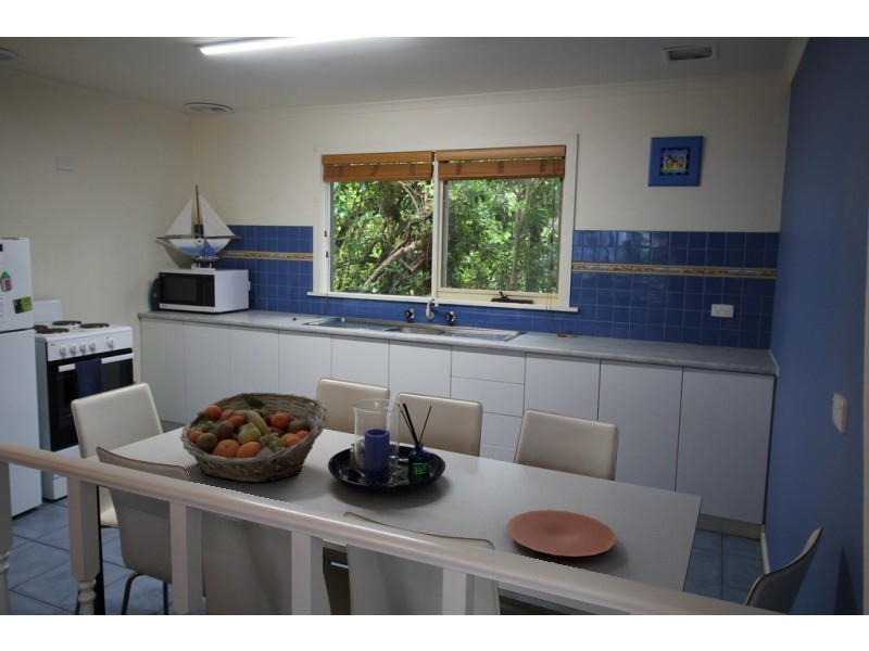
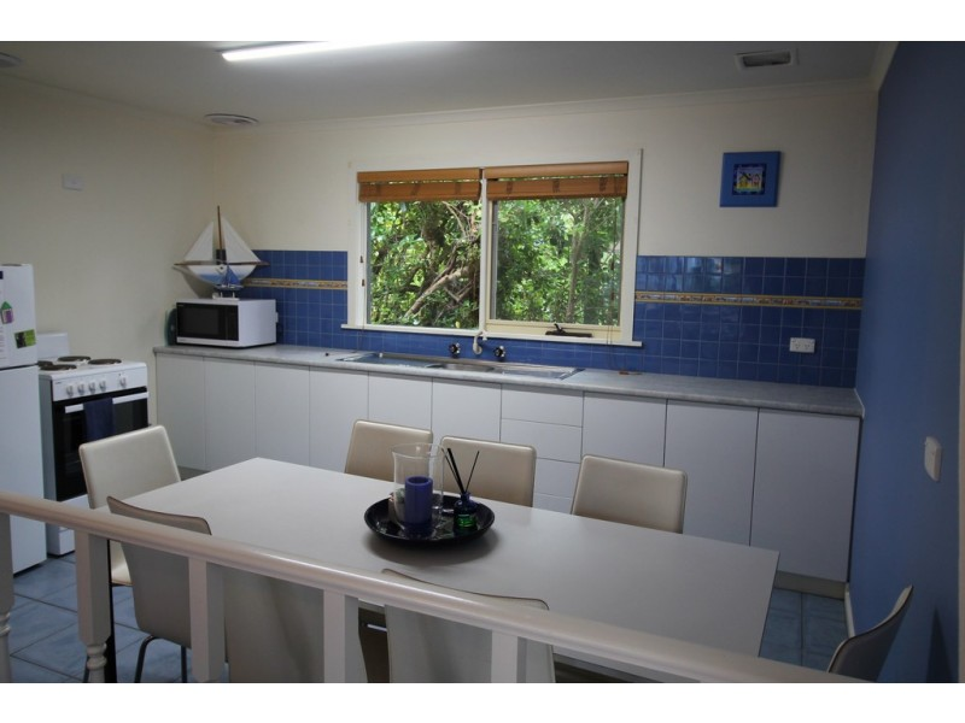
- plate [505,509,617,558]
- fruit basket [179,392,329,483]
